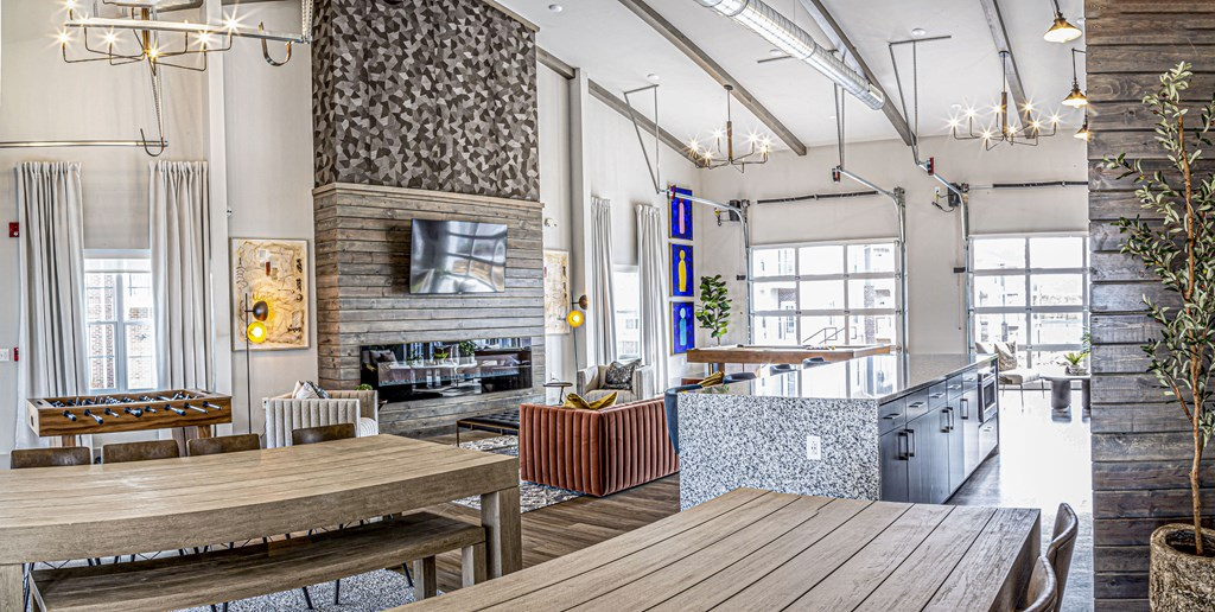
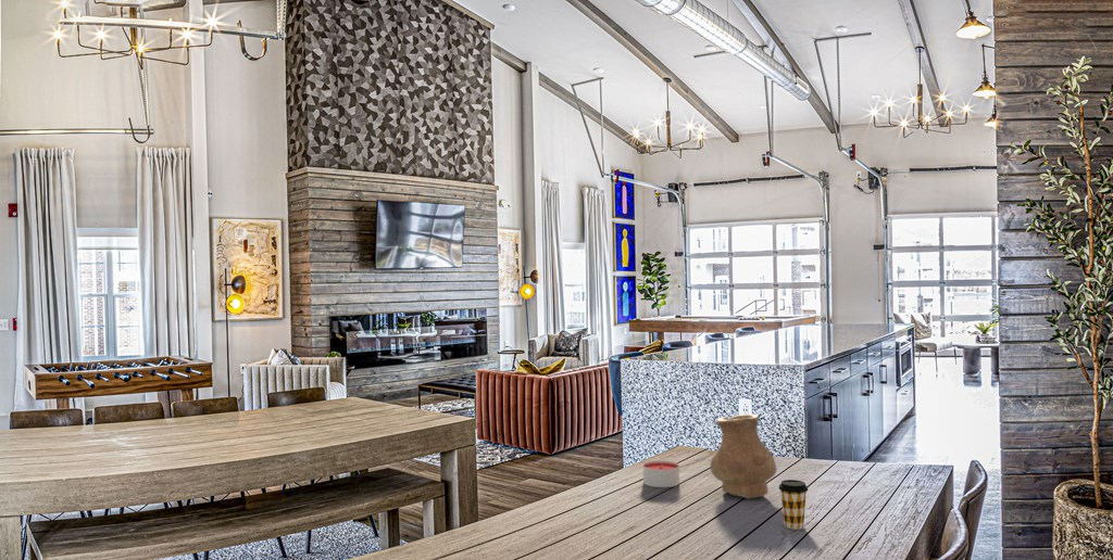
+ candle [642,460,680,488]
+ coffee cup [777,479,809,531]
+ vase [710,413,778,499]
